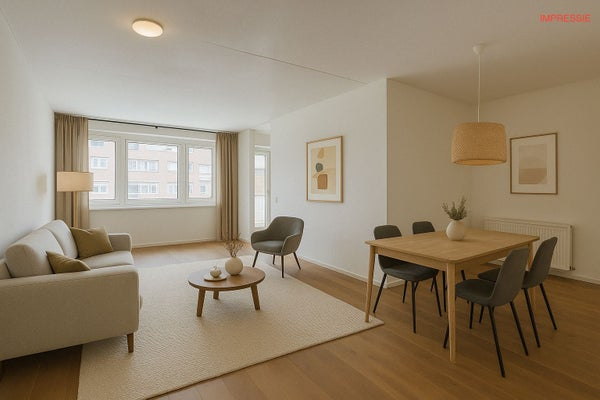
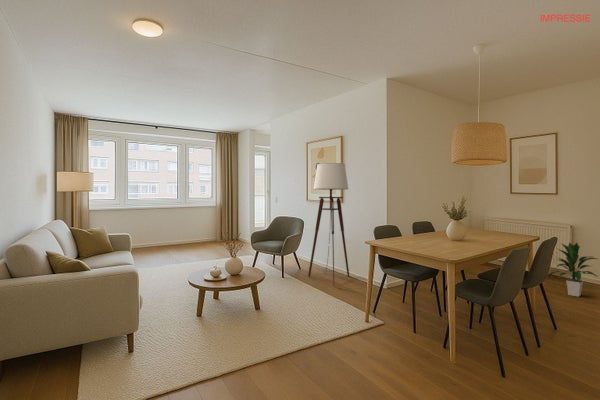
+ indoor plant [546,242,598,298]
+ floor lamp [307,162,350,287]
